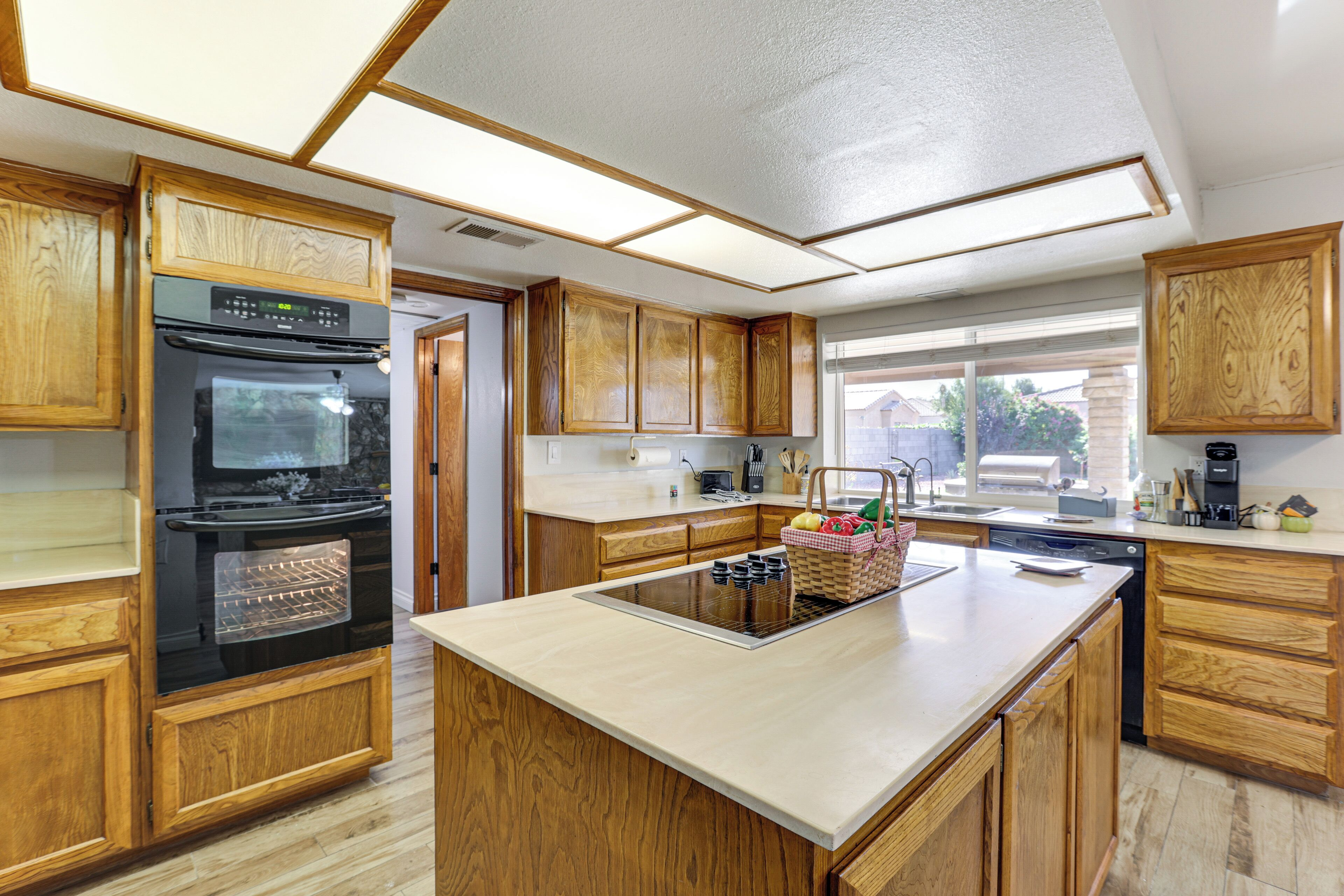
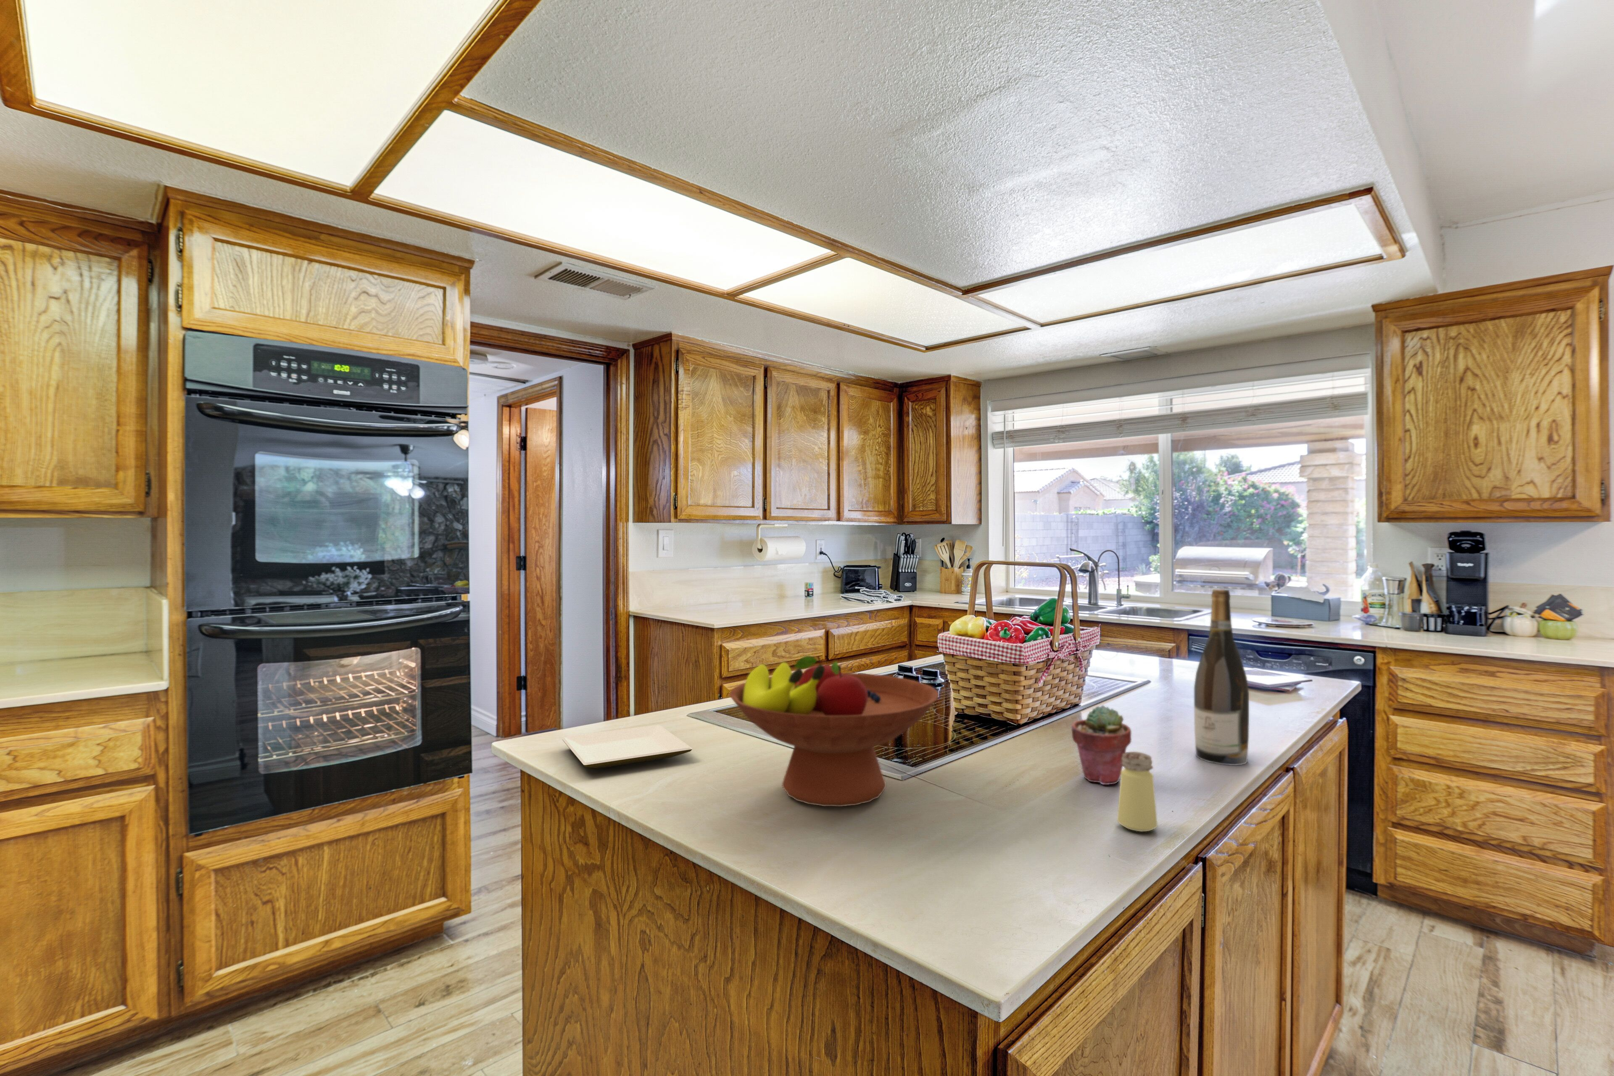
+ wine bottle [1194,588,1250,766]
+ fruit bowl [729,656,939,807]
+ saltshaker [1117,751,1158,832]
+ potted succulent [1071,705,1131,785]
+ plate [562,724,693,769]
